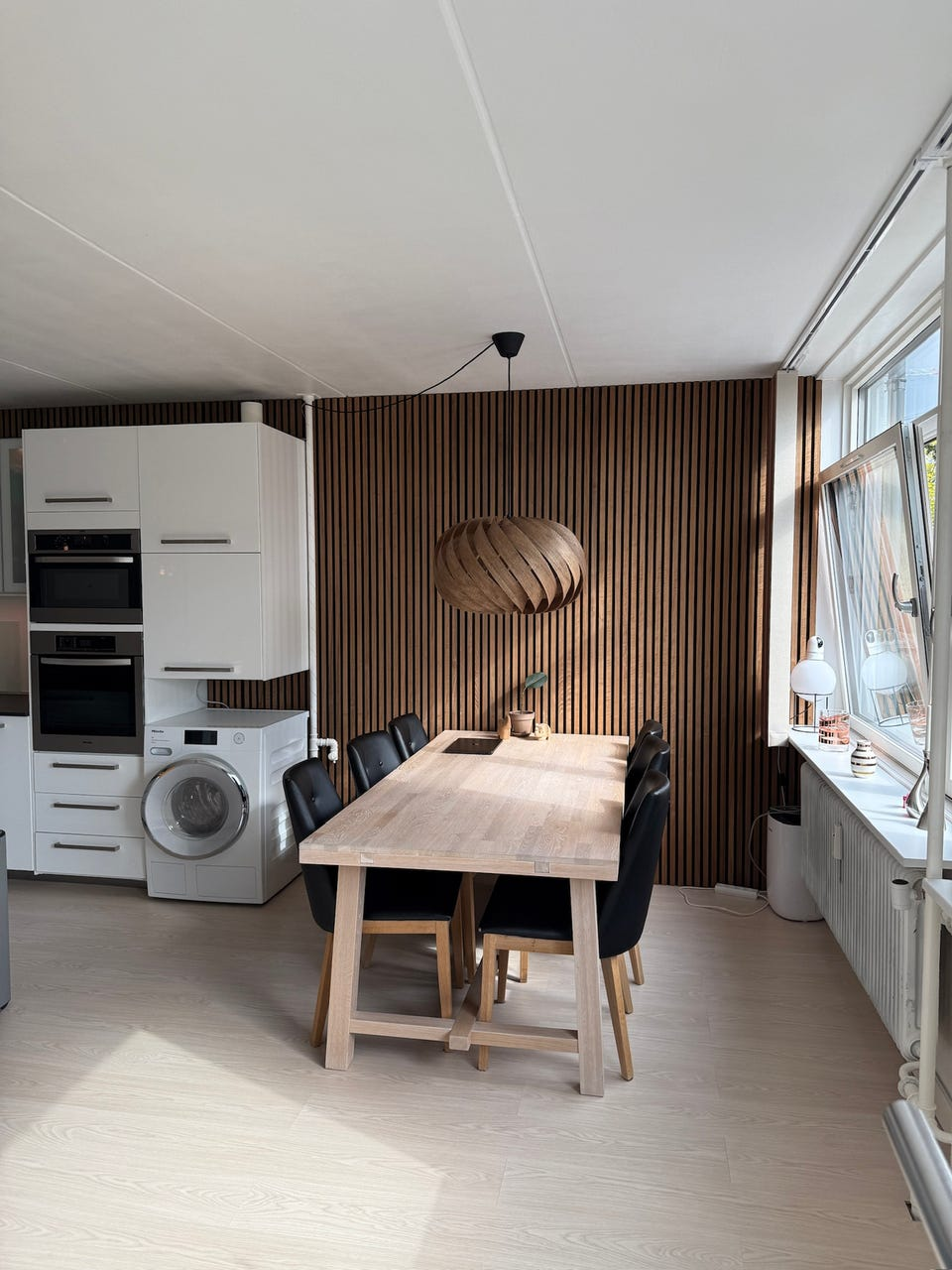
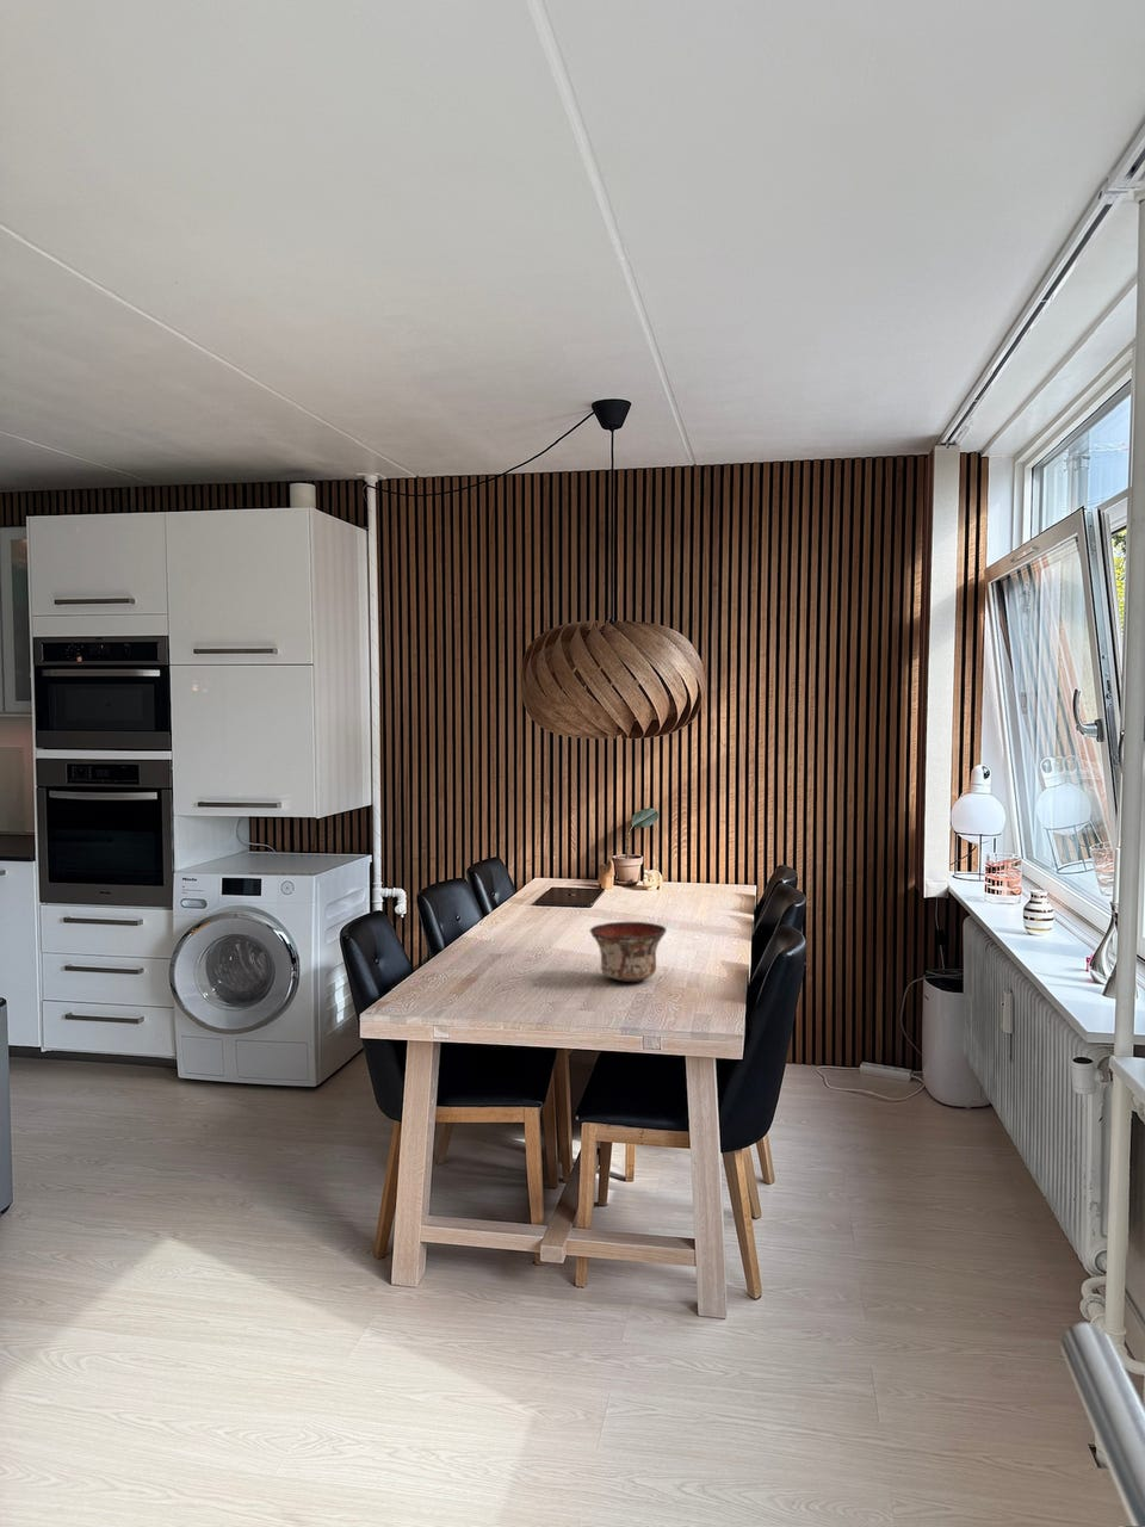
+ bowl [589,921,668,984]
